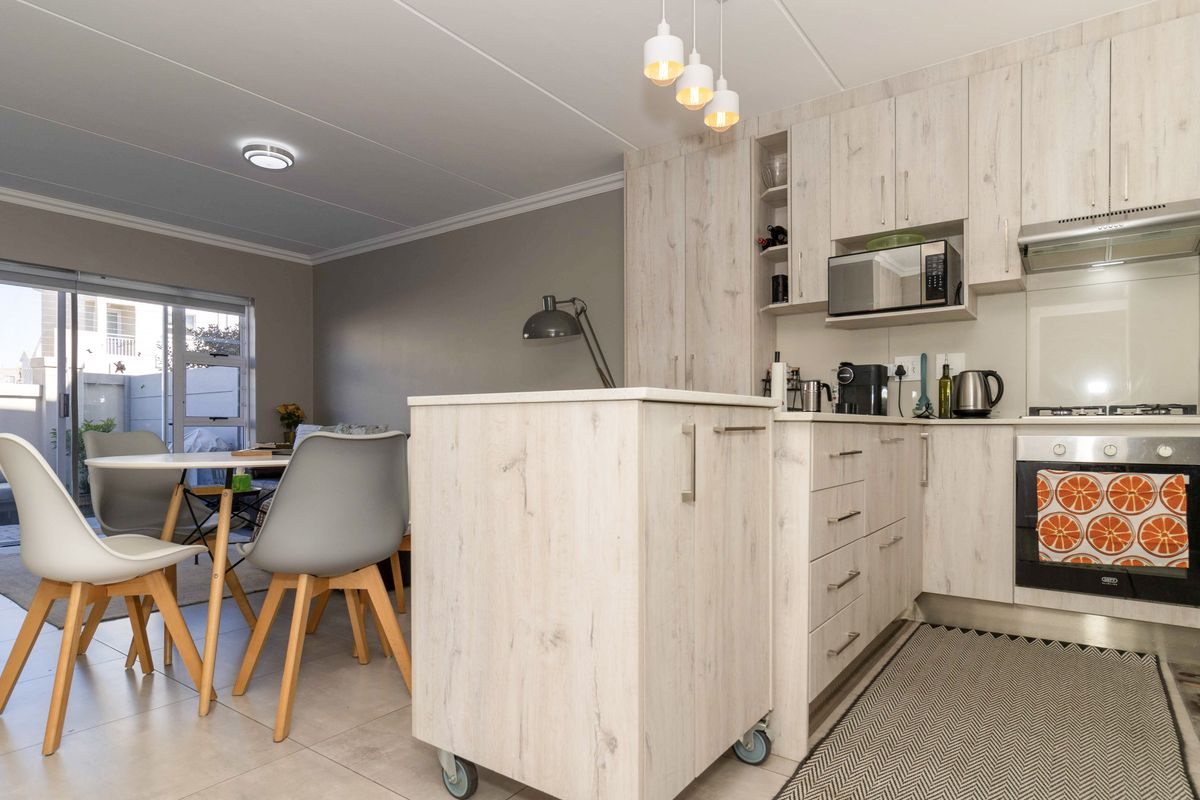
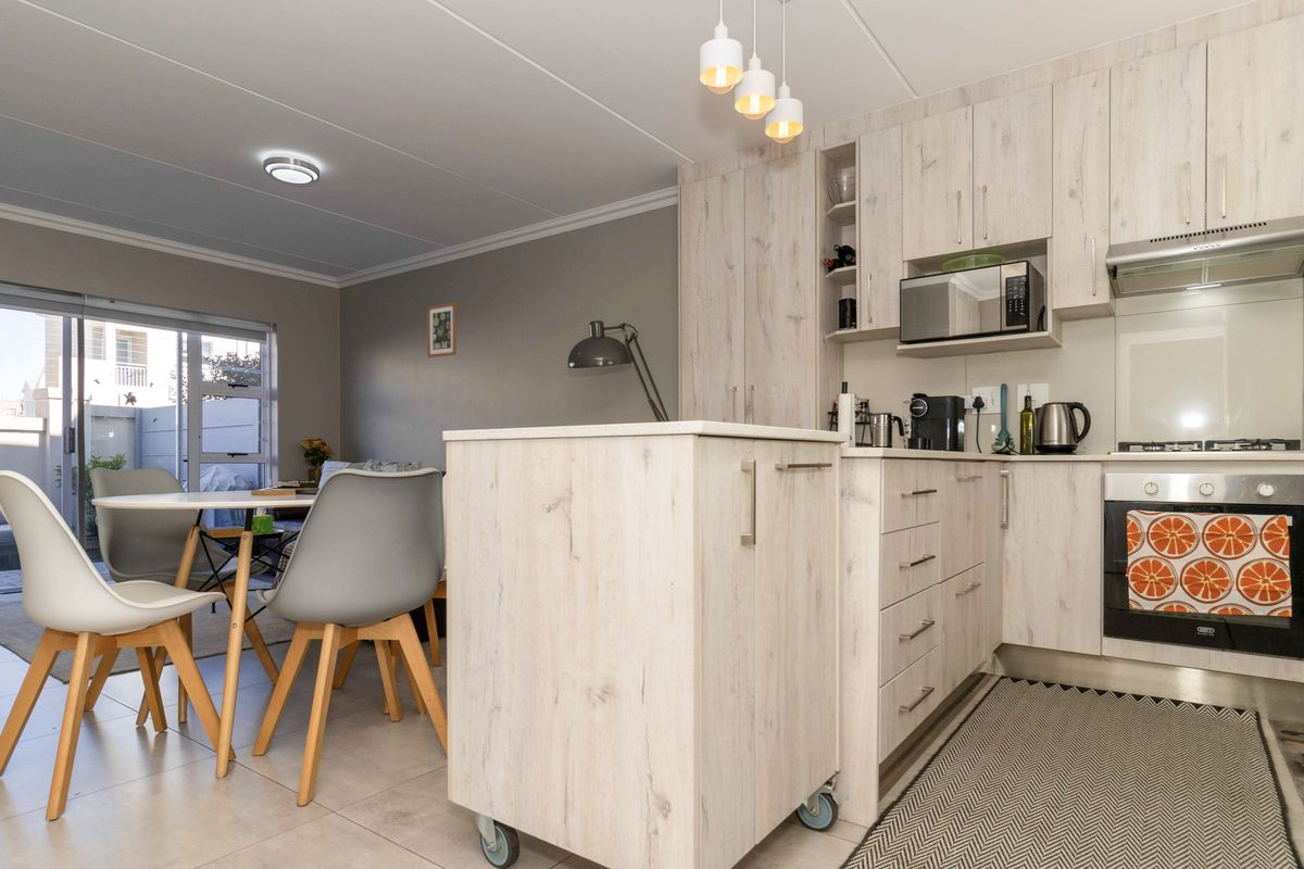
+ wall art [426,301,457,358]
